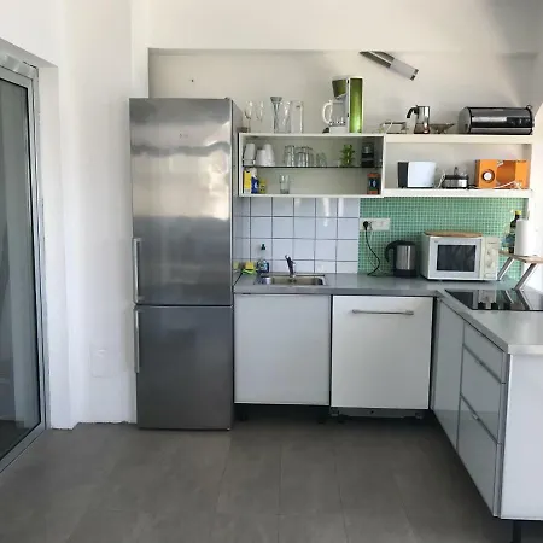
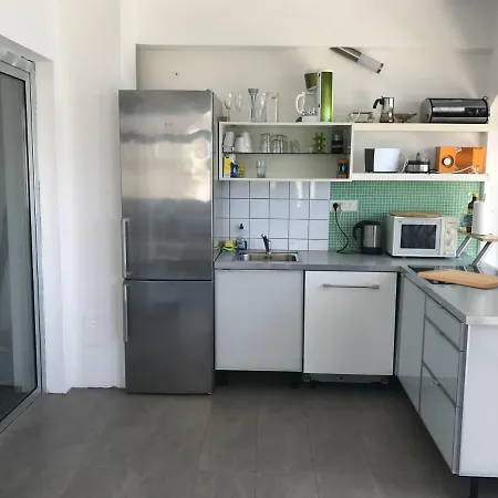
+ cutting board [416,268,498,289]
